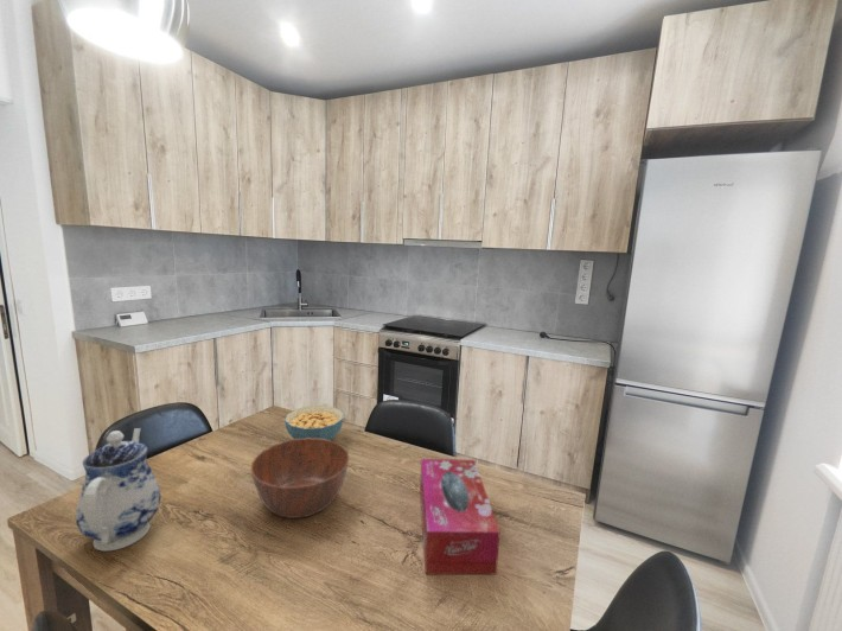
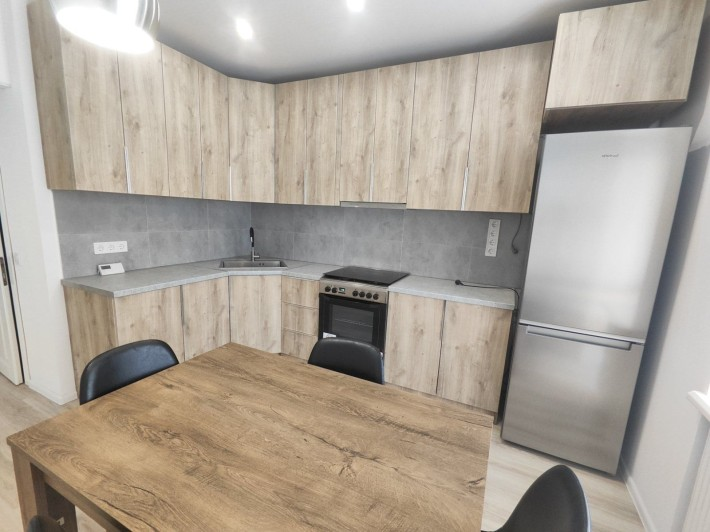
- teapot [75,427,162,553]
- tissue box [419,458,502,575]
- bowl [249,438,351,520]
- cereal bowl [283,404,344,441]
